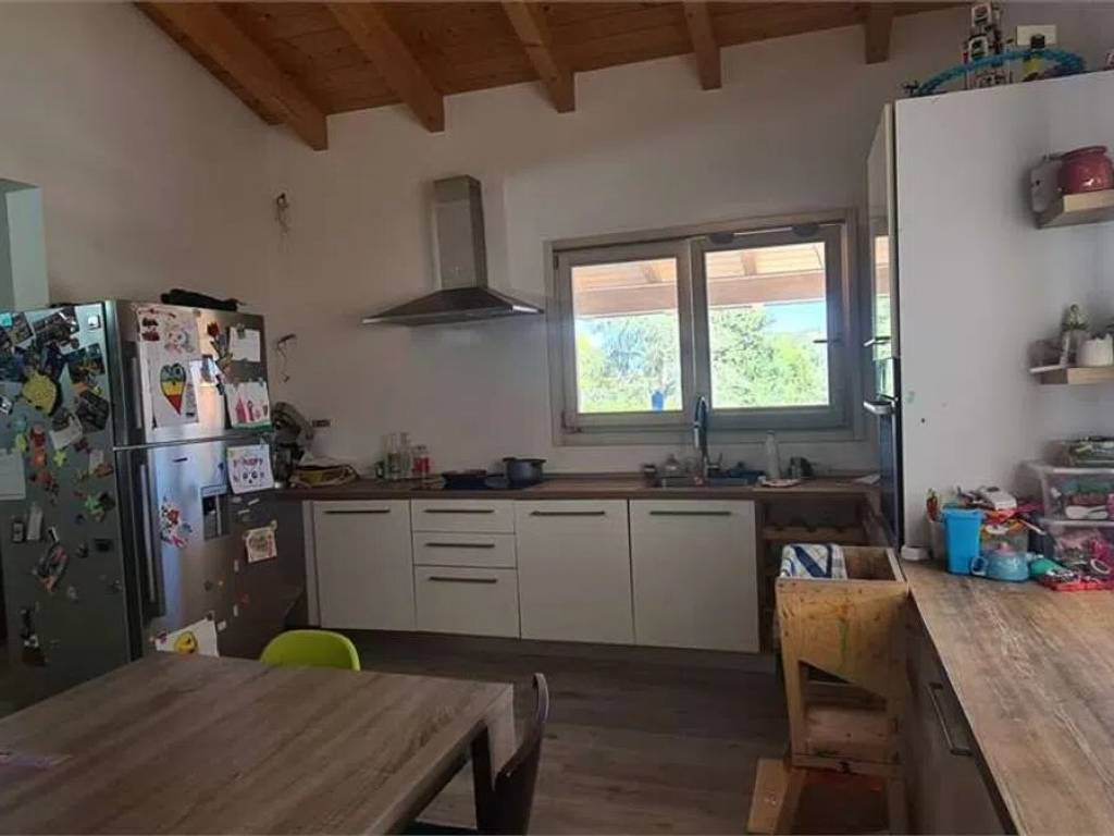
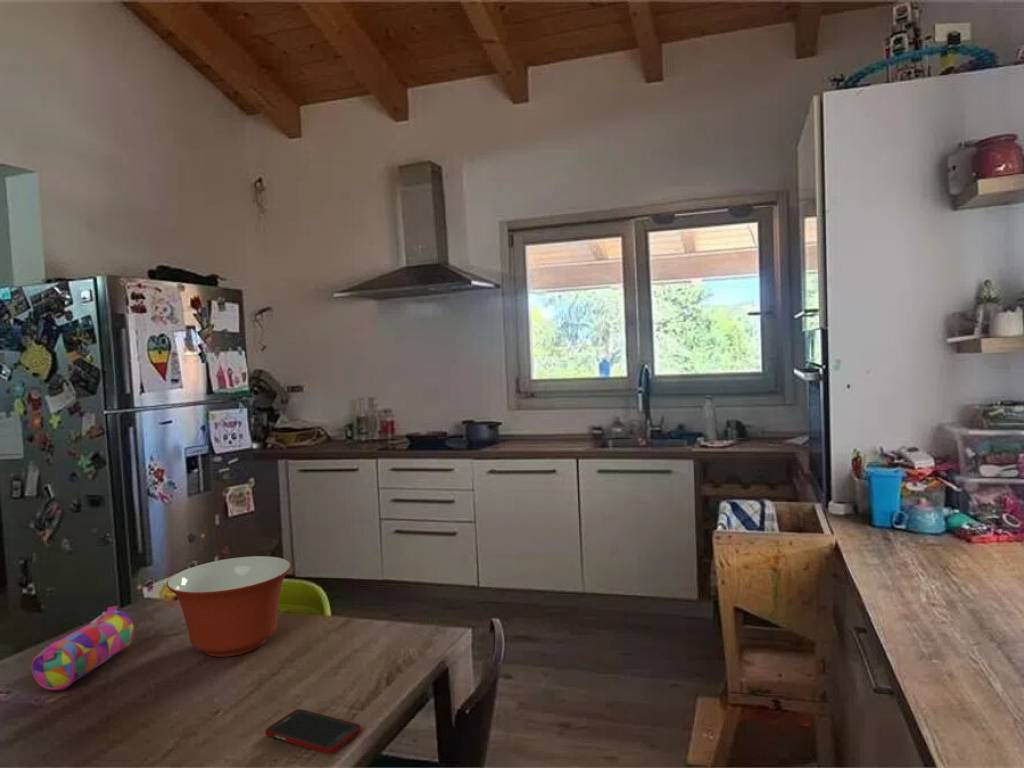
+ pencil case [30,605,136,691]
+ mixing bowl [166,555,292,658]
+ cell phone [264,708,362,755]
